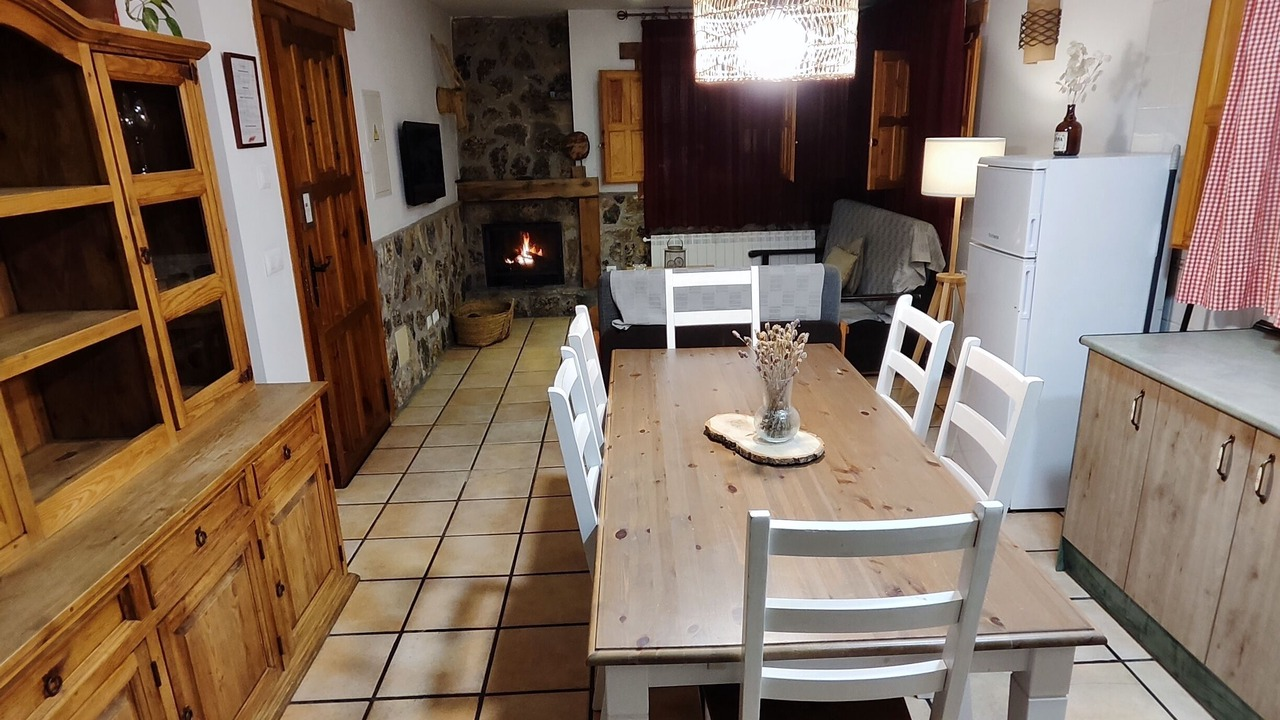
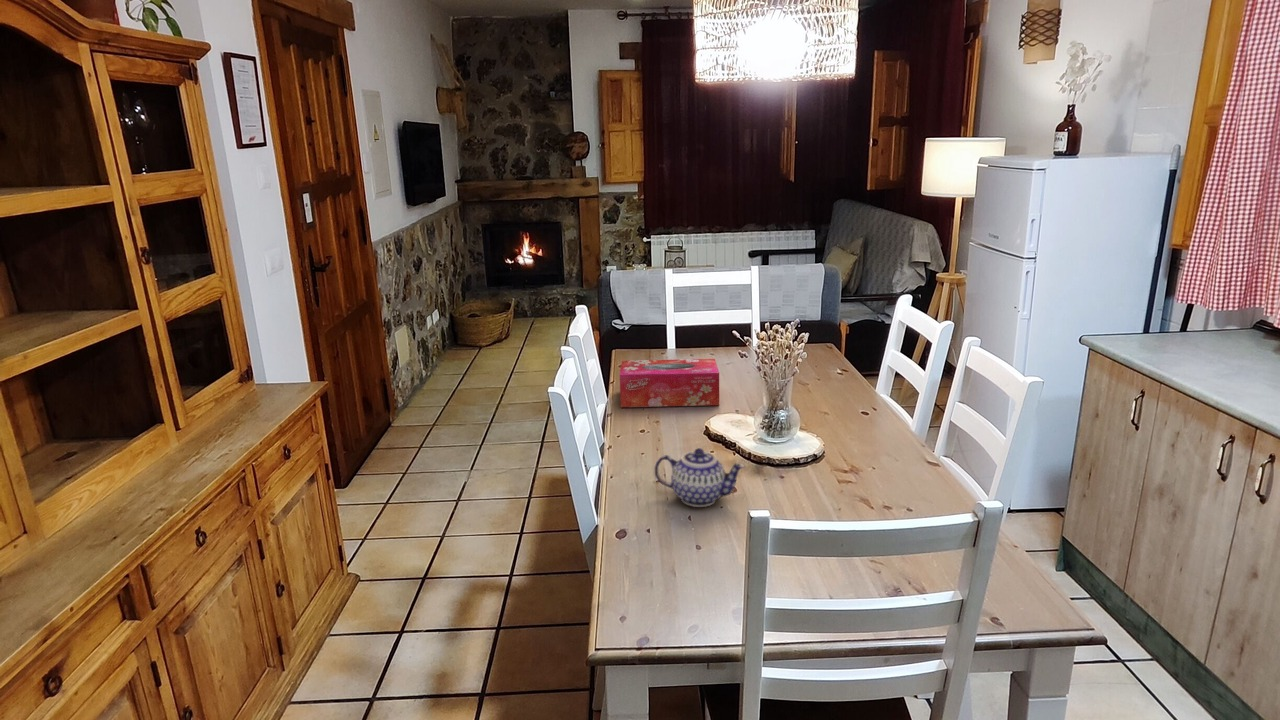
+ tissue box [619,358,720,408]
+ teapot [654,447,746,508]
